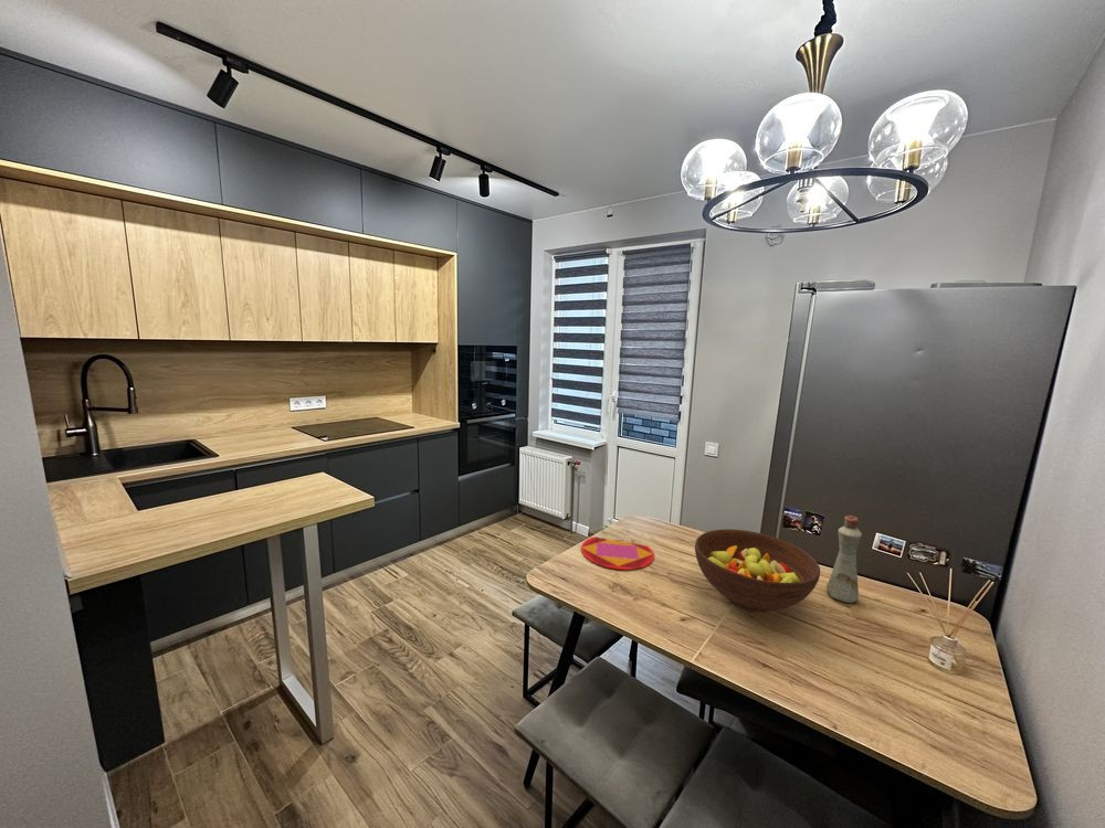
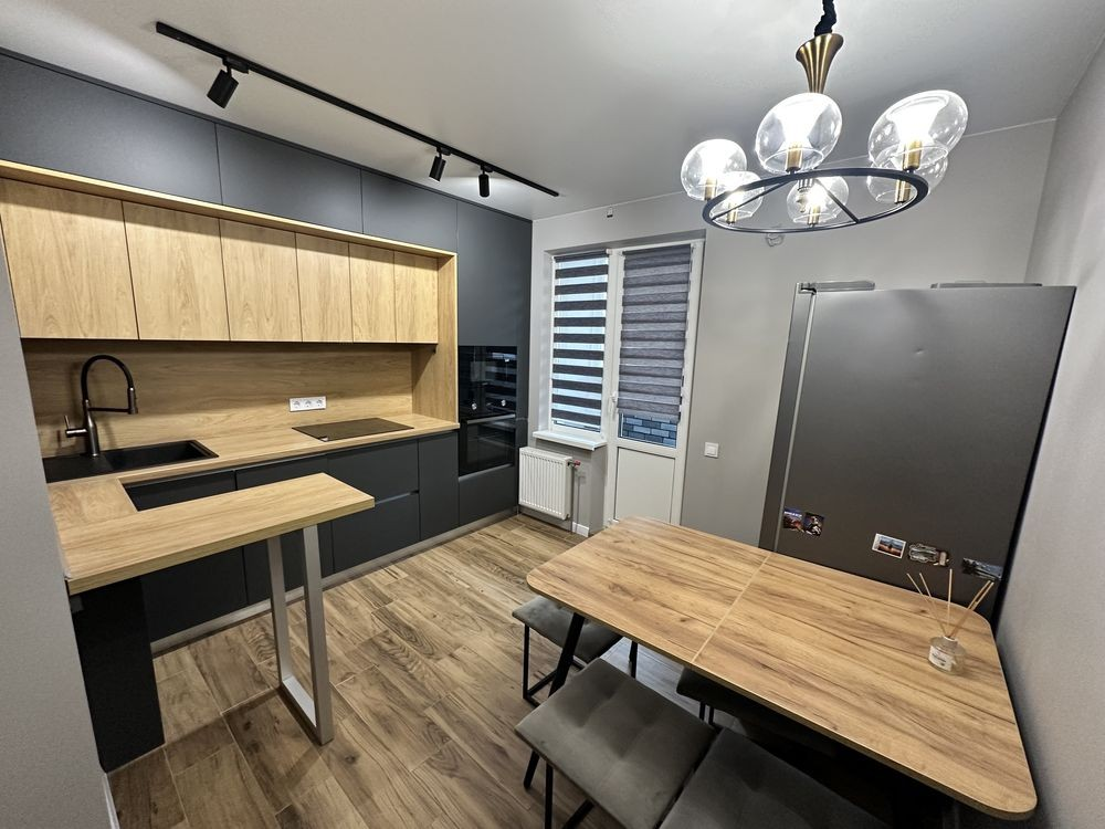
- plate [580,535,655,571]
- bottle [825,514,863,604]
- fruit bowl [694,528,821,614]
